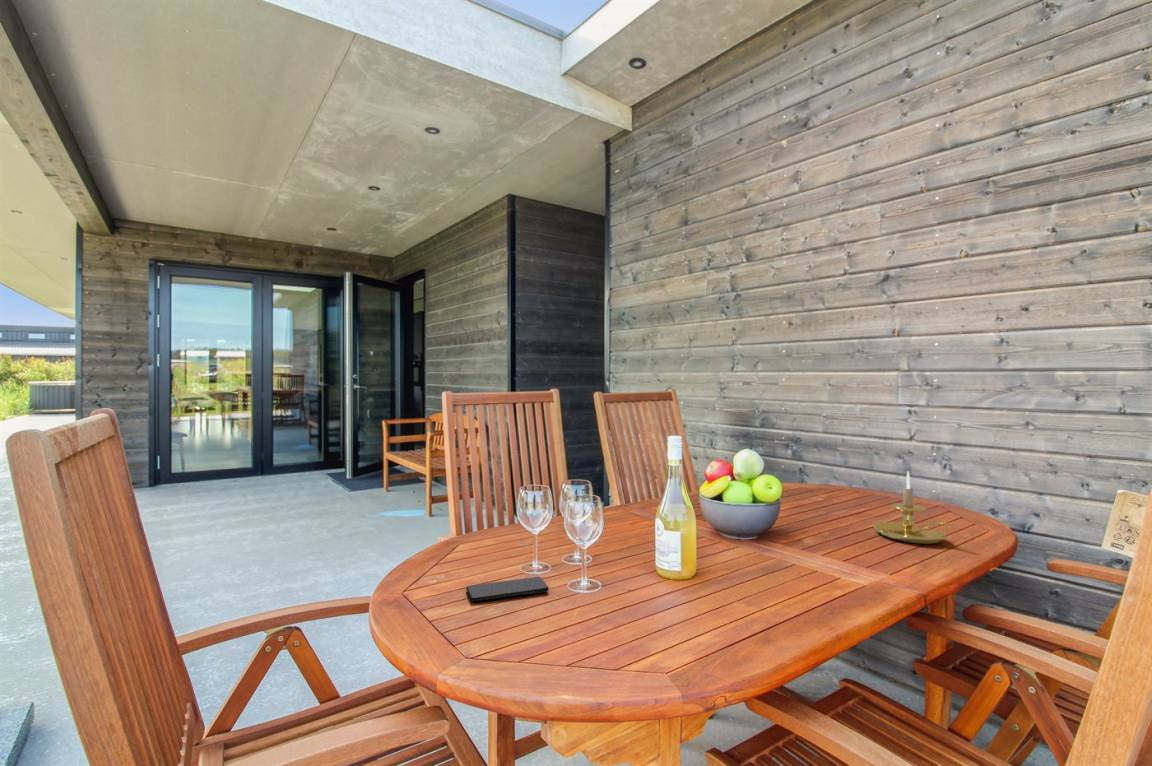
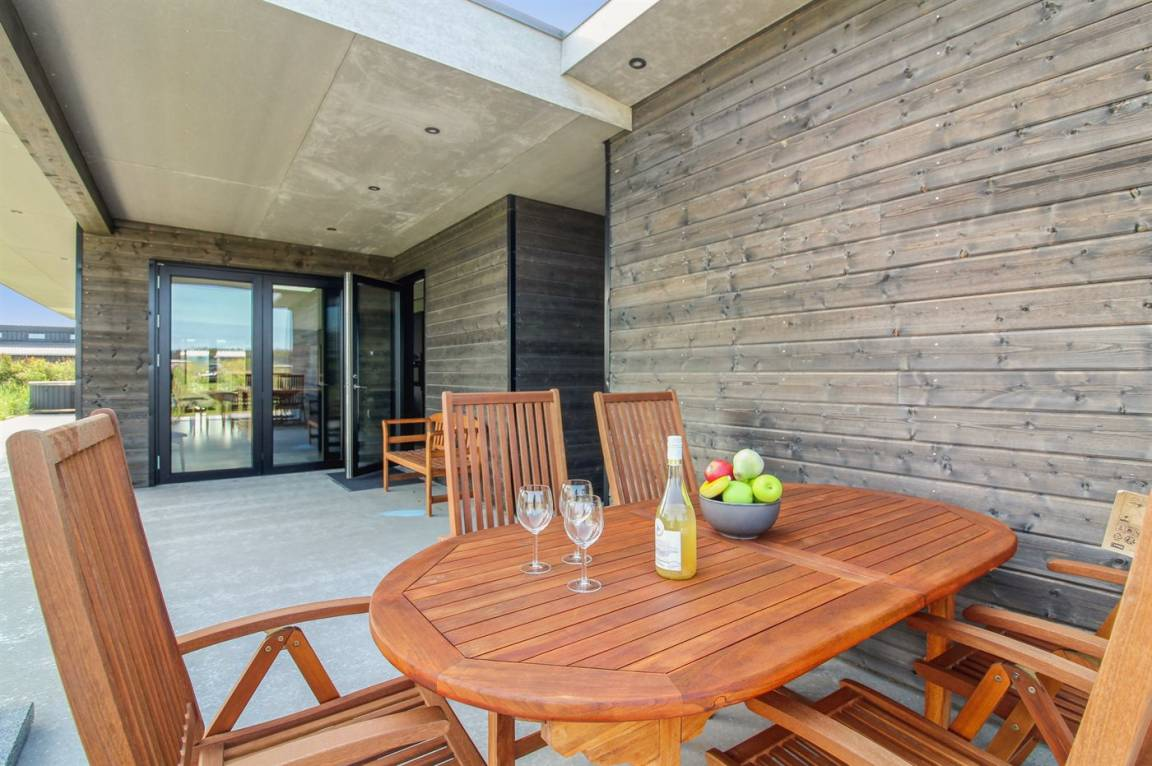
- smartphone [466,576,550,602]
- candle holder [872,470,956,545]
